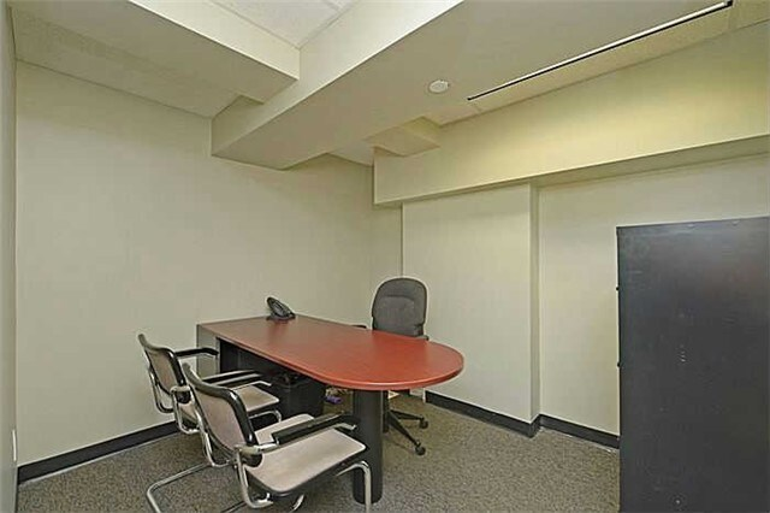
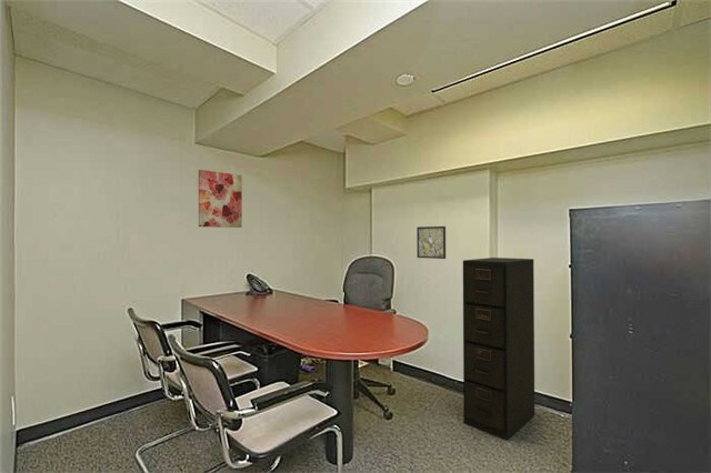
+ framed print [415,225,447,260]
+ wall art [198,169,243,229]
+ filing cabinet [462,256,535,442]
